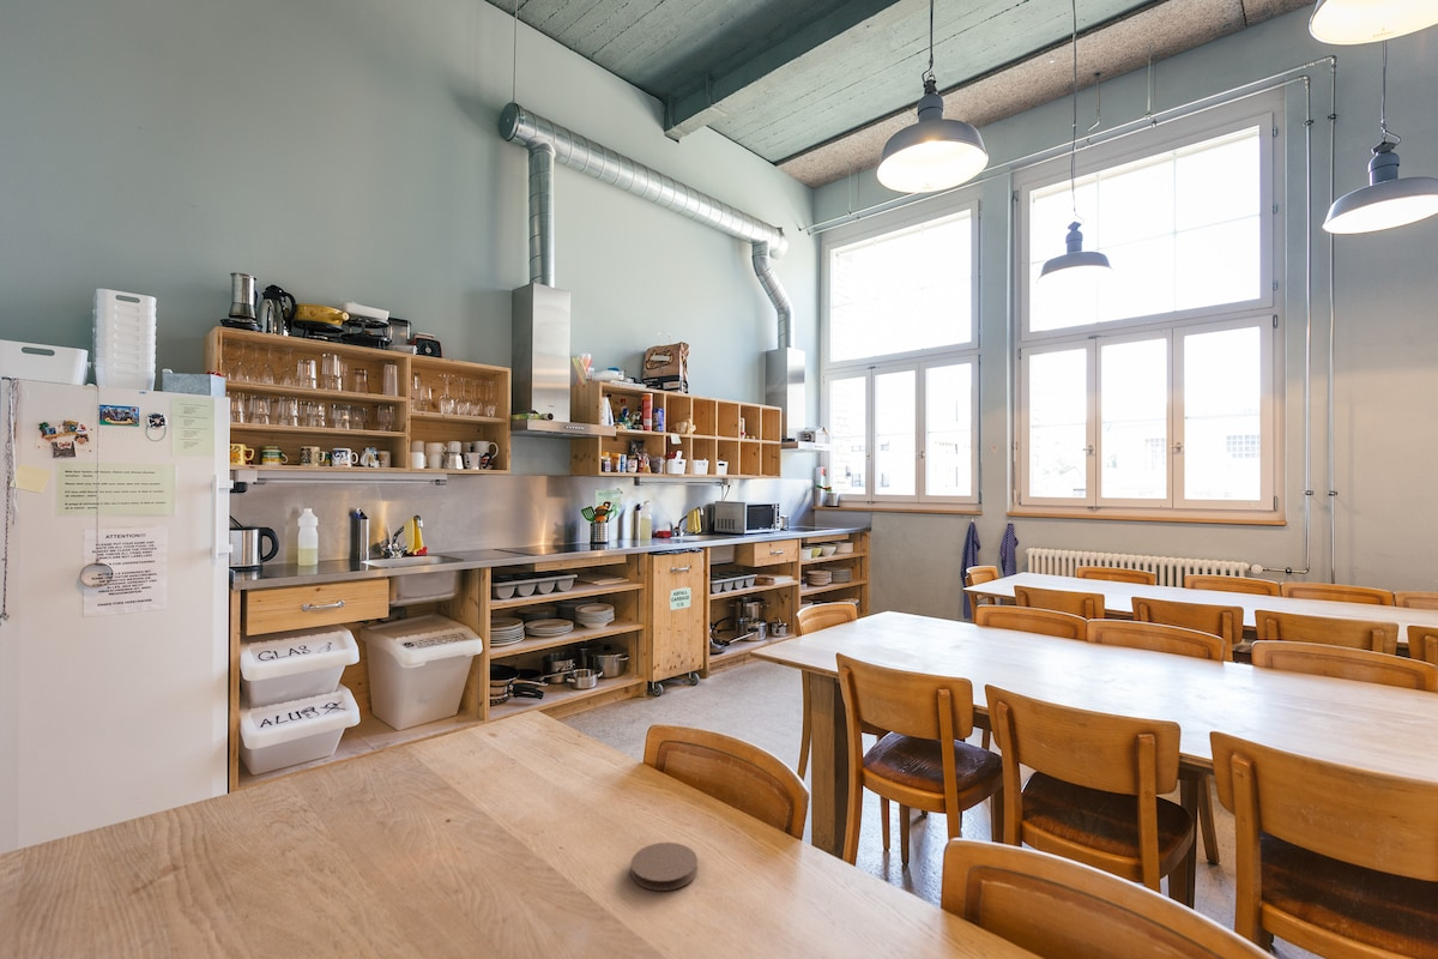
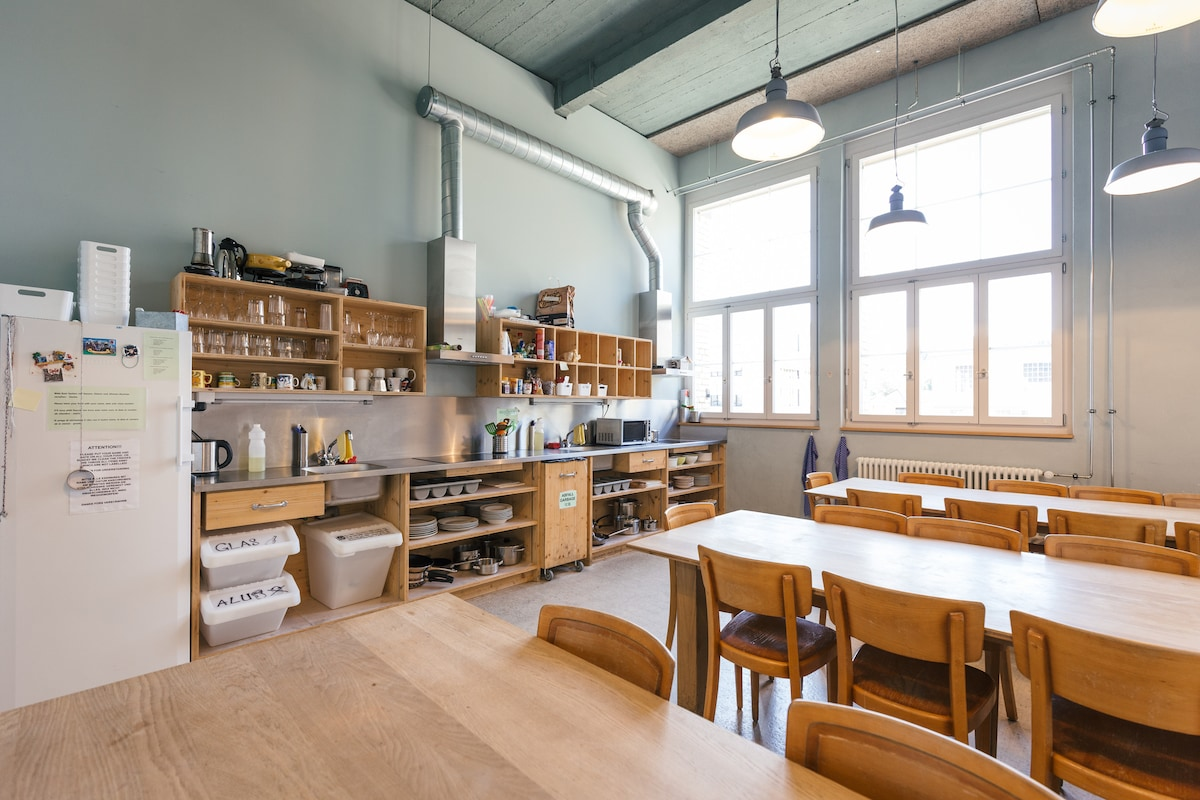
- coaster [630,842,699,892]
